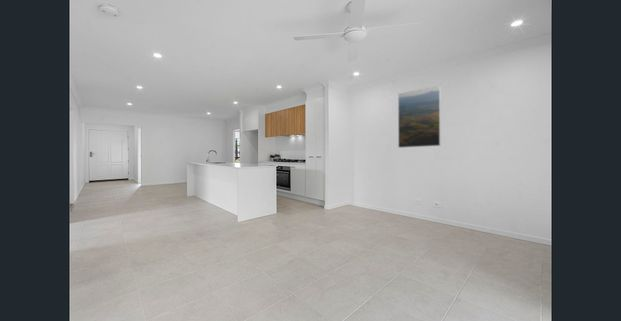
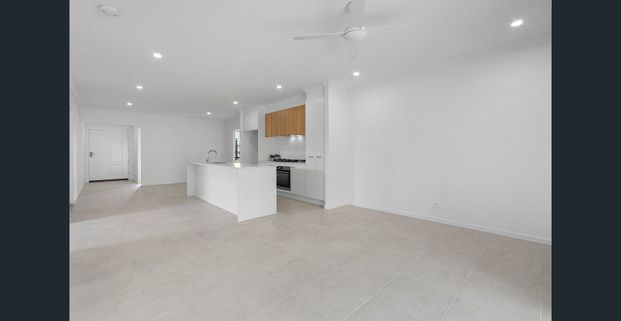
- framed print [397,84,442,149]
